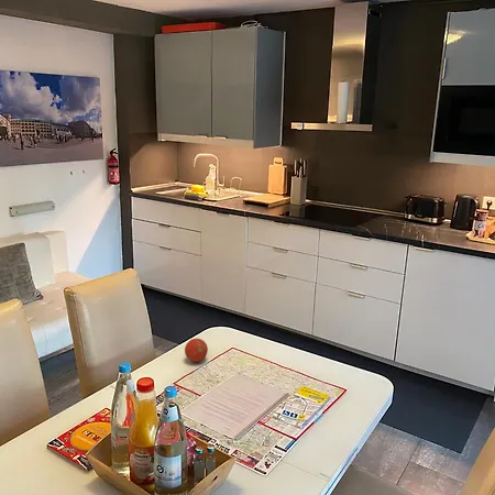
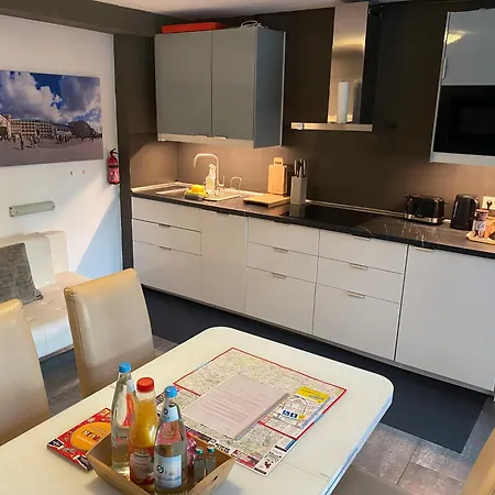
- fruit [184,338,209,363]
